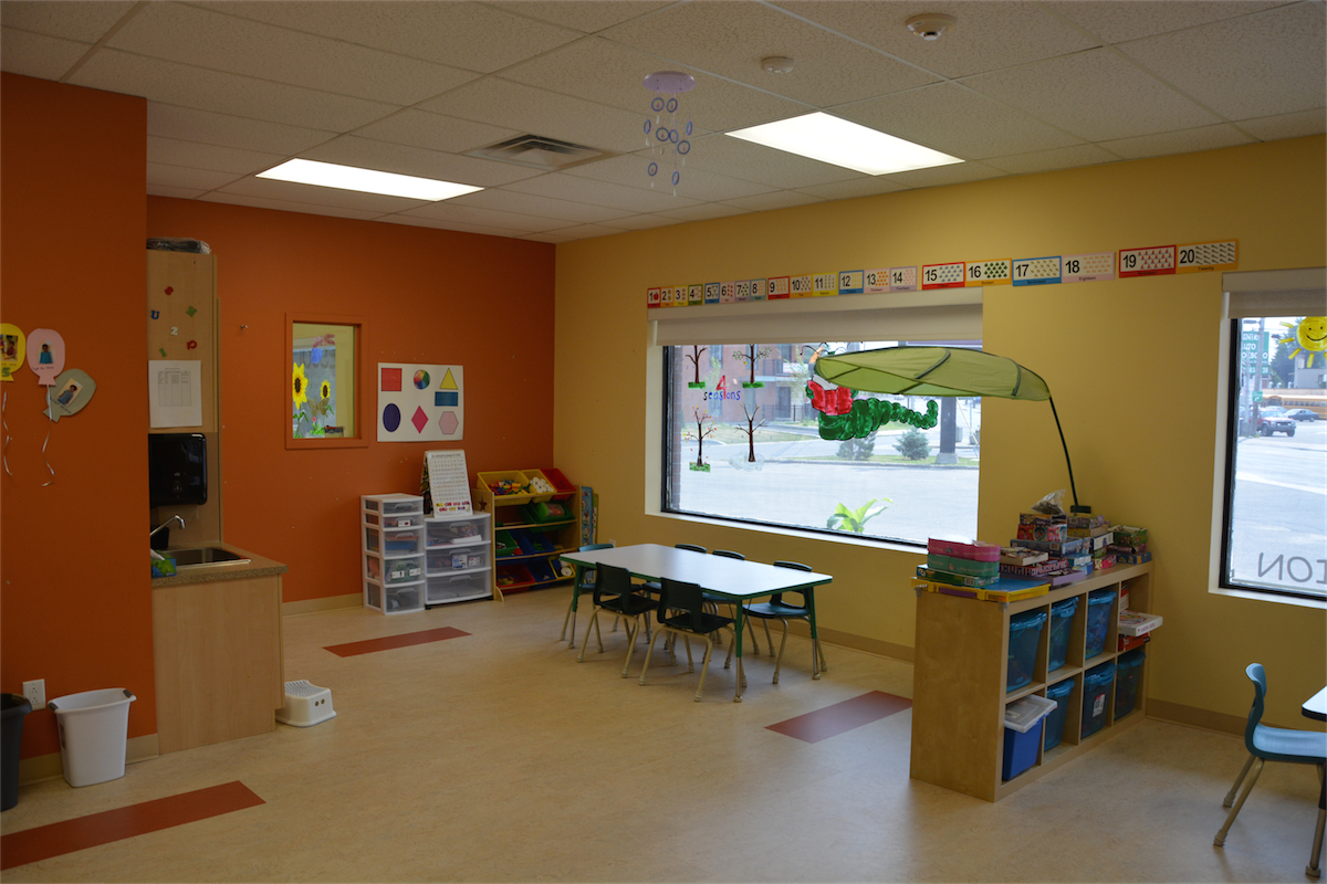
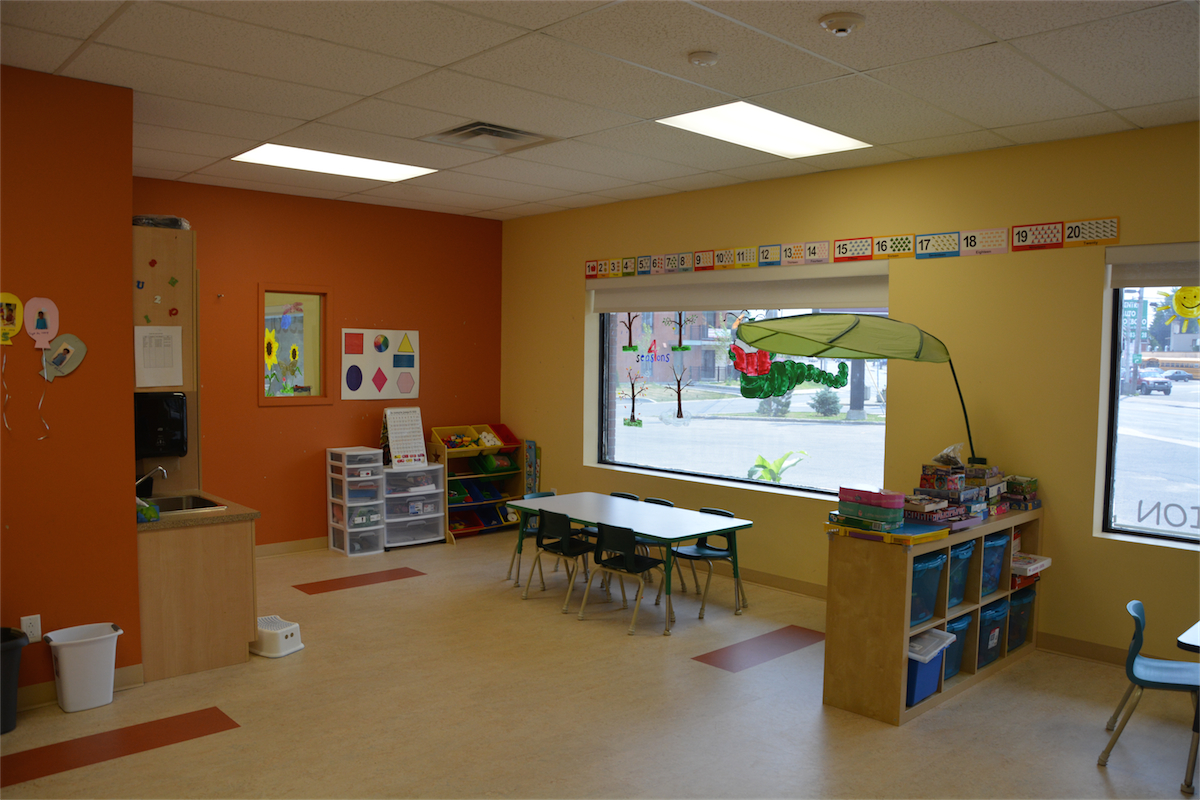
- ceiling mobile [641,70,698,199]
